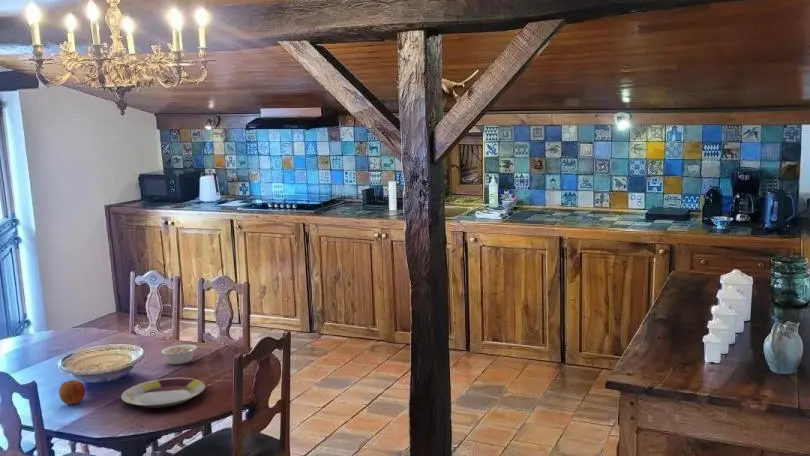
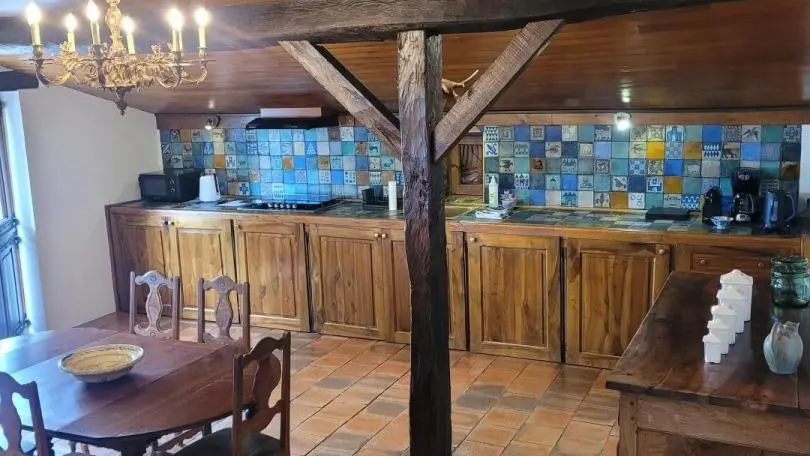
- plate [121,377,206,409]
- legume [160,344,202,365]
- apple [58,379,86,406]
